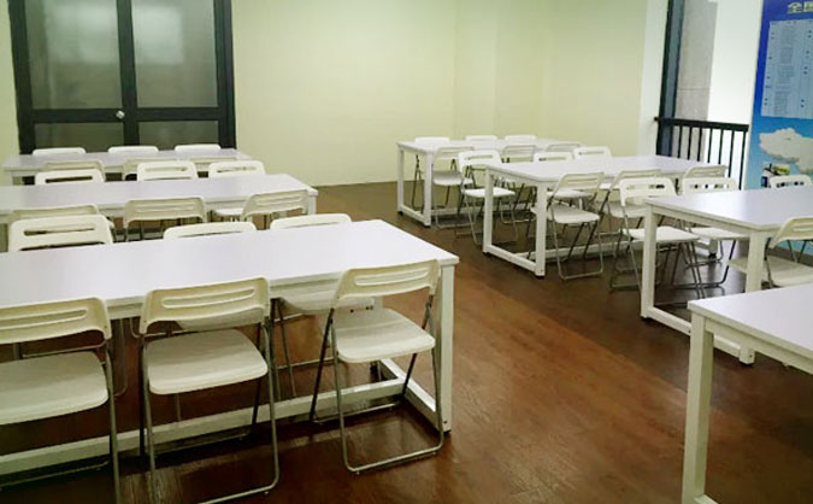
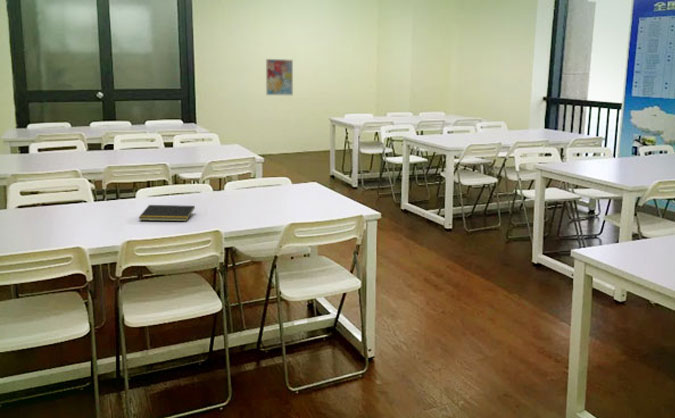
+ wall art [265,58,294,96]
+ notepad [138,204,196,222]
